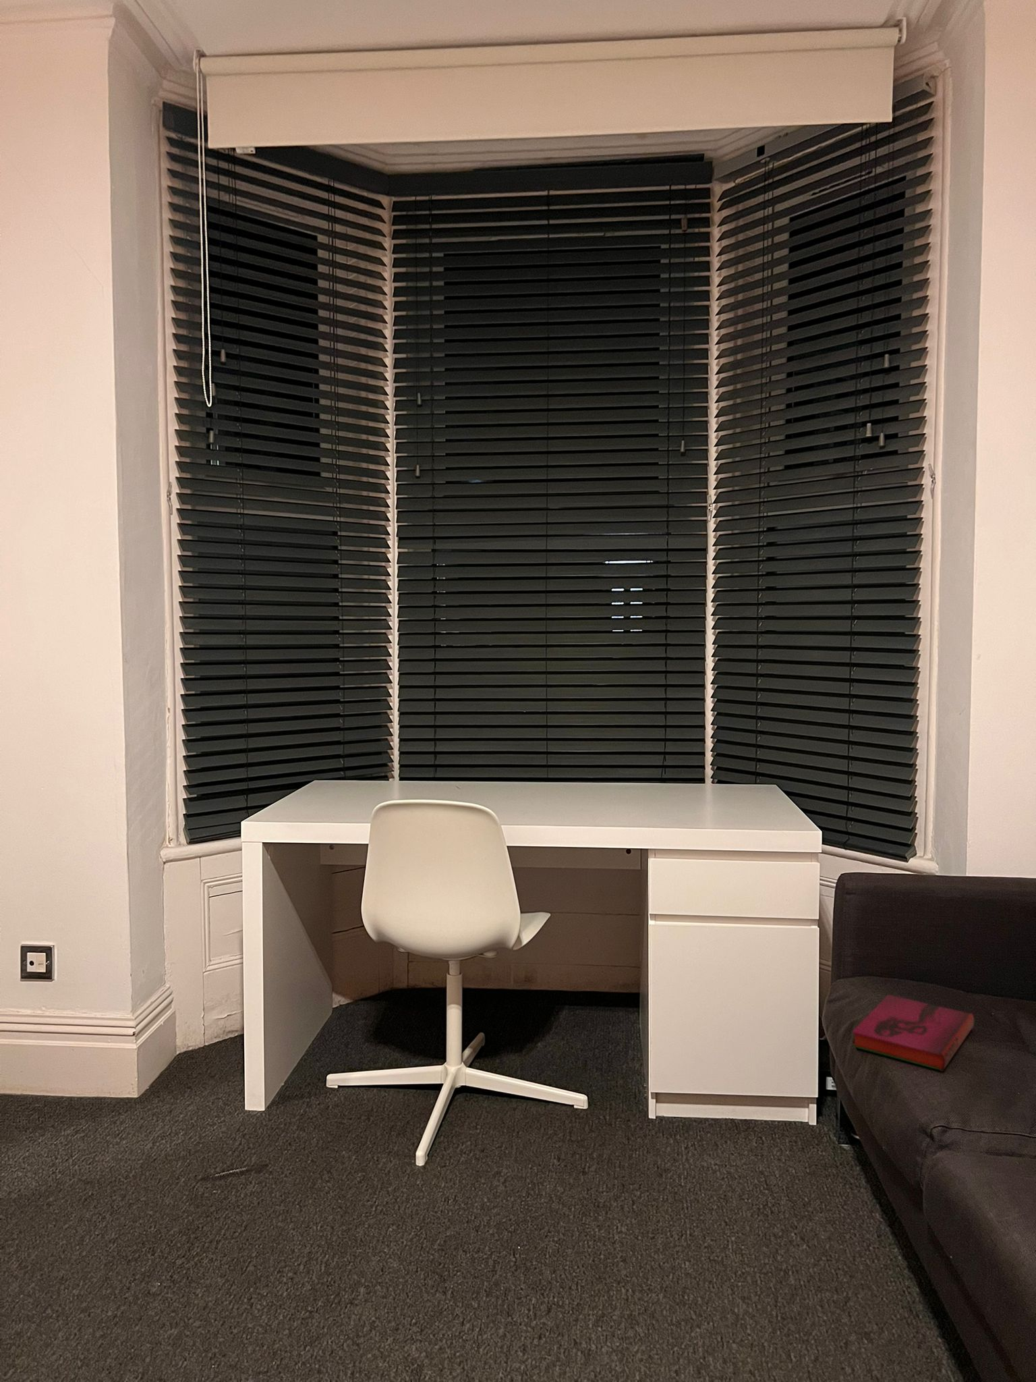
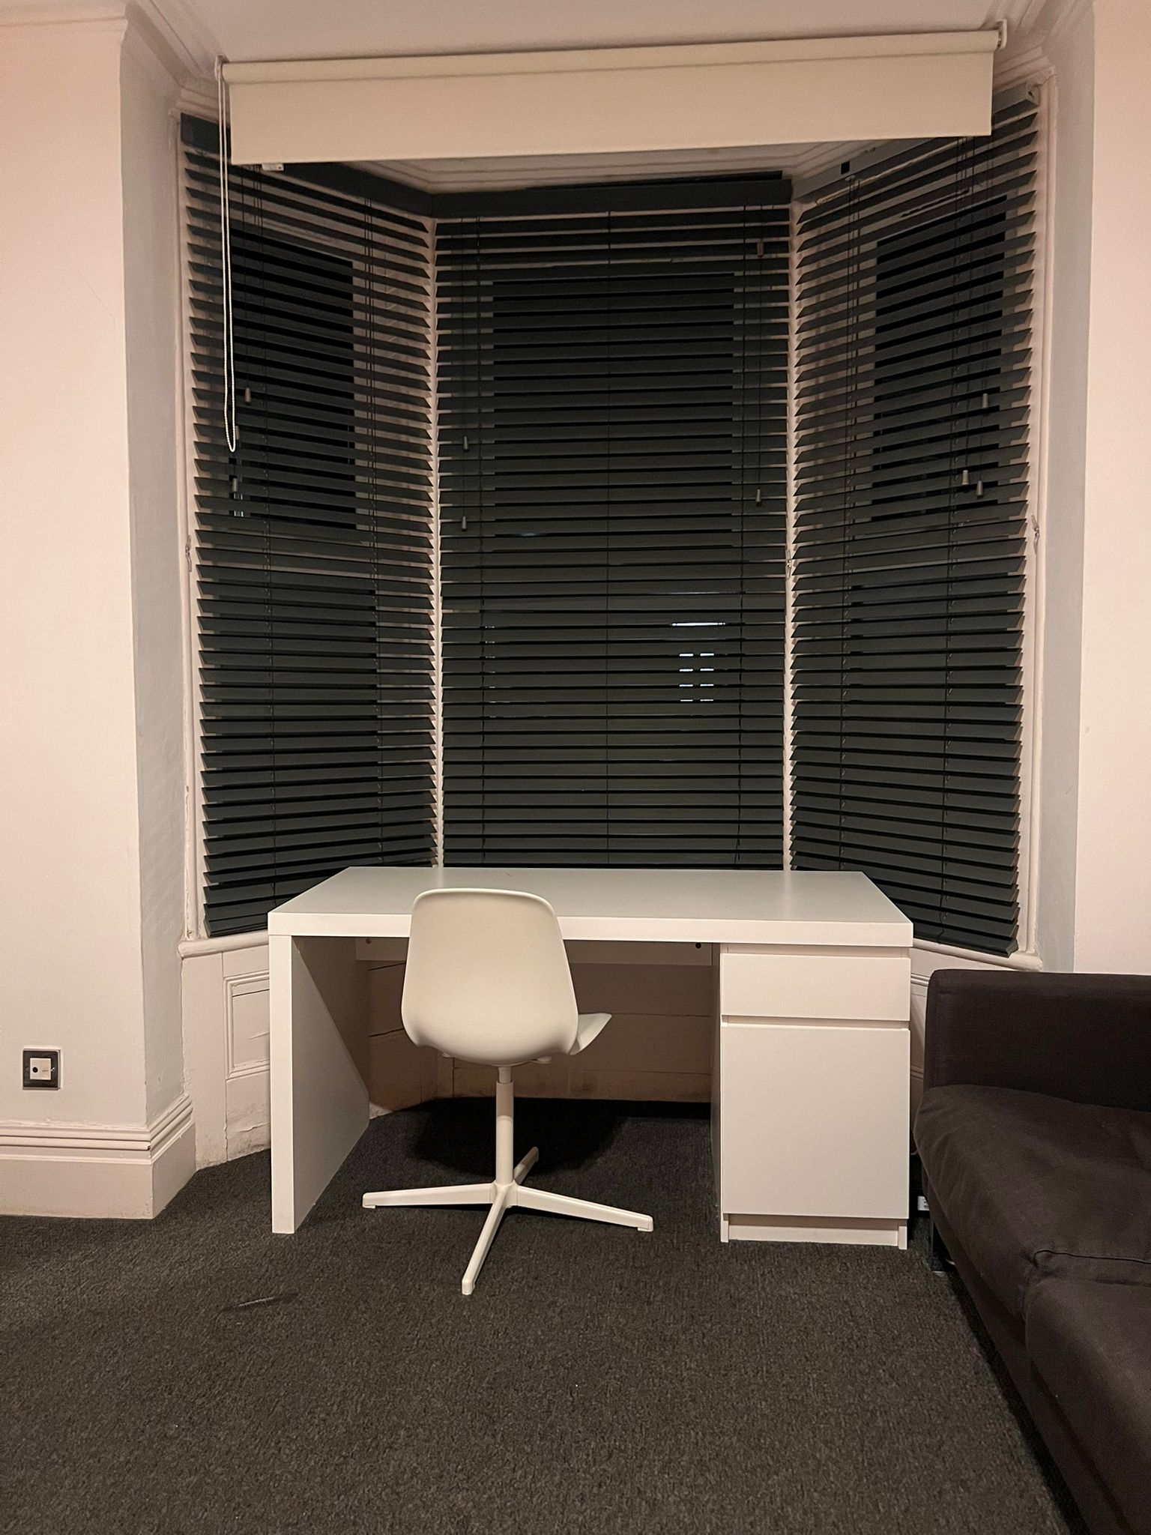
- hardback book [851,994,975,1072]
